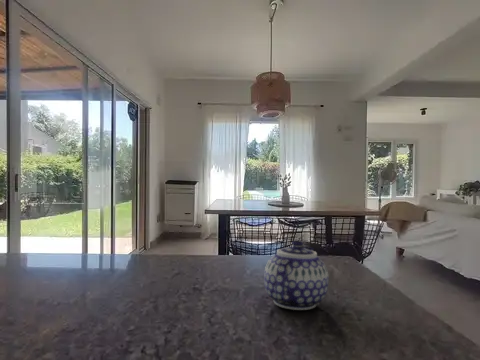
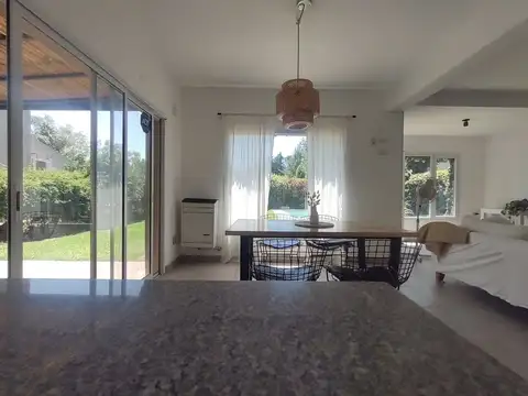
- teapot [263,239,330,311]
